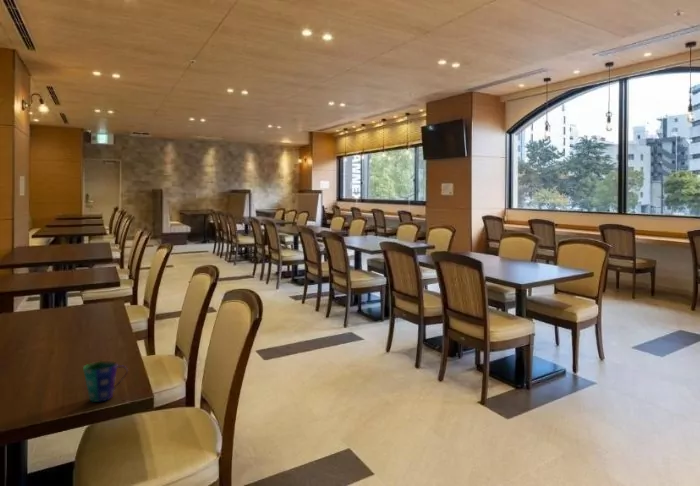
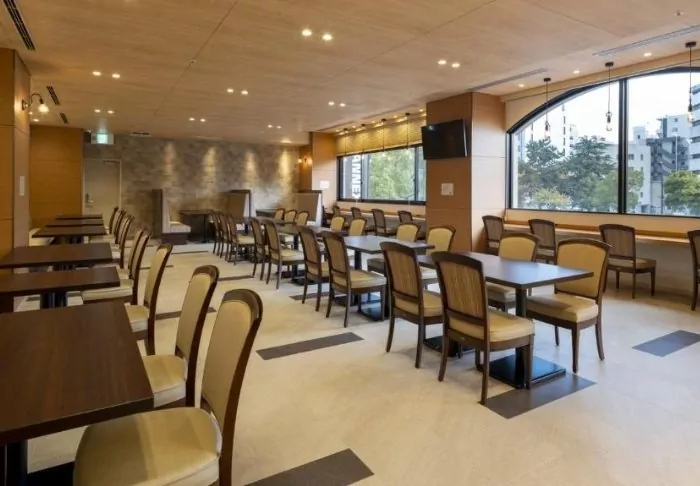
- cup [82,360,129,403]
